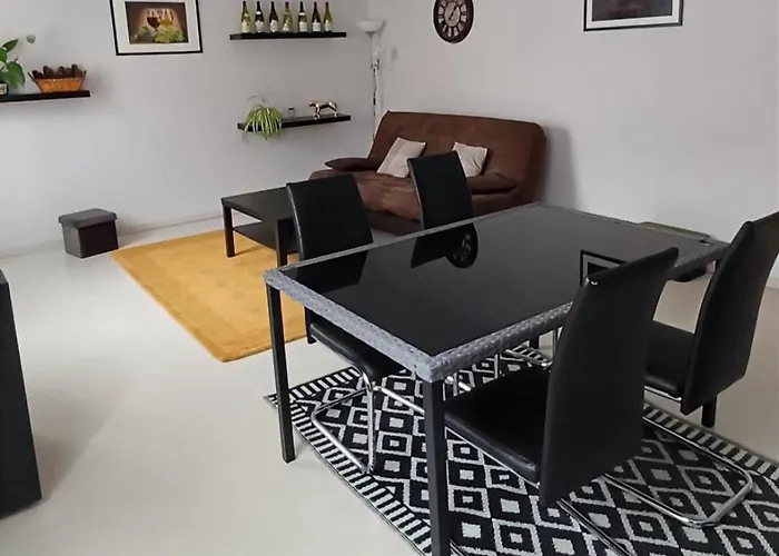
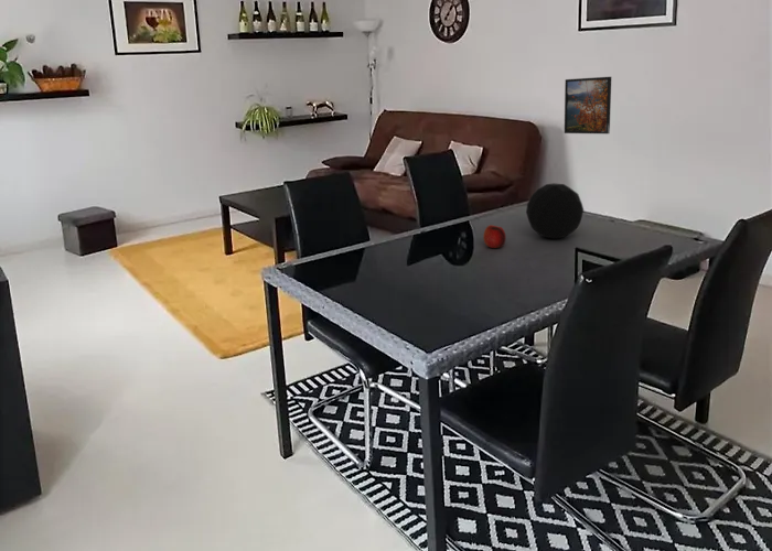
+ fruit [482,224,507,249]
+ decorative orb [525,182,585,240]
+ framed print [564,76,612,134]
